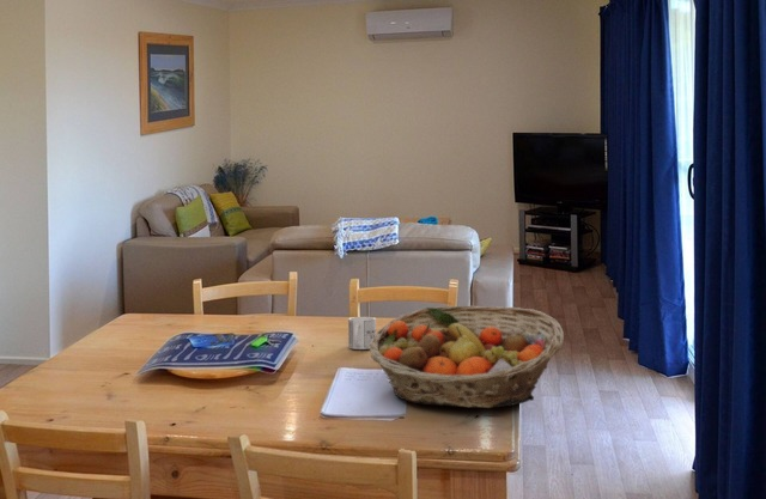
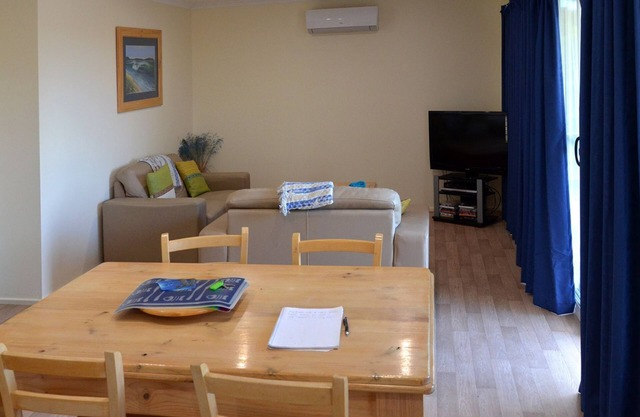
- fruit basket [369,305,565,409]
- mug [347,316,377,351]
